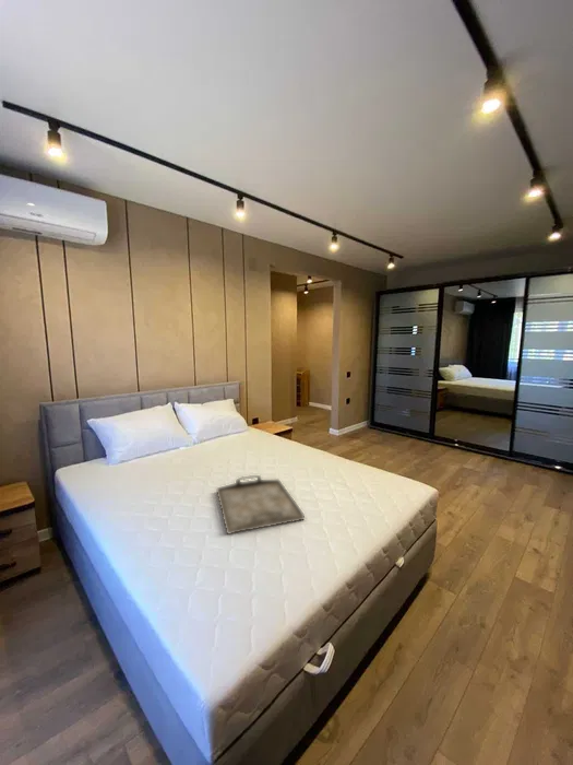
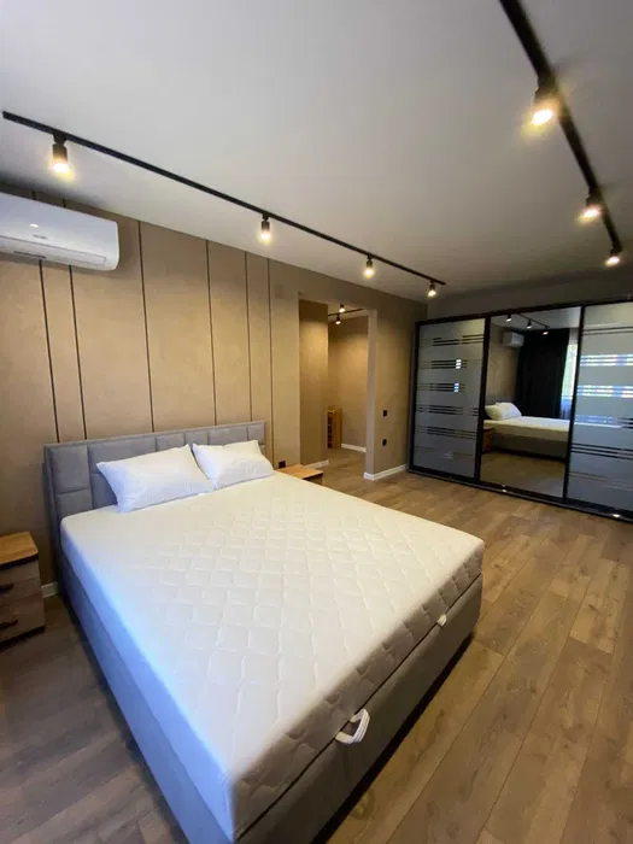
- serving tray [216,474,306,536]
